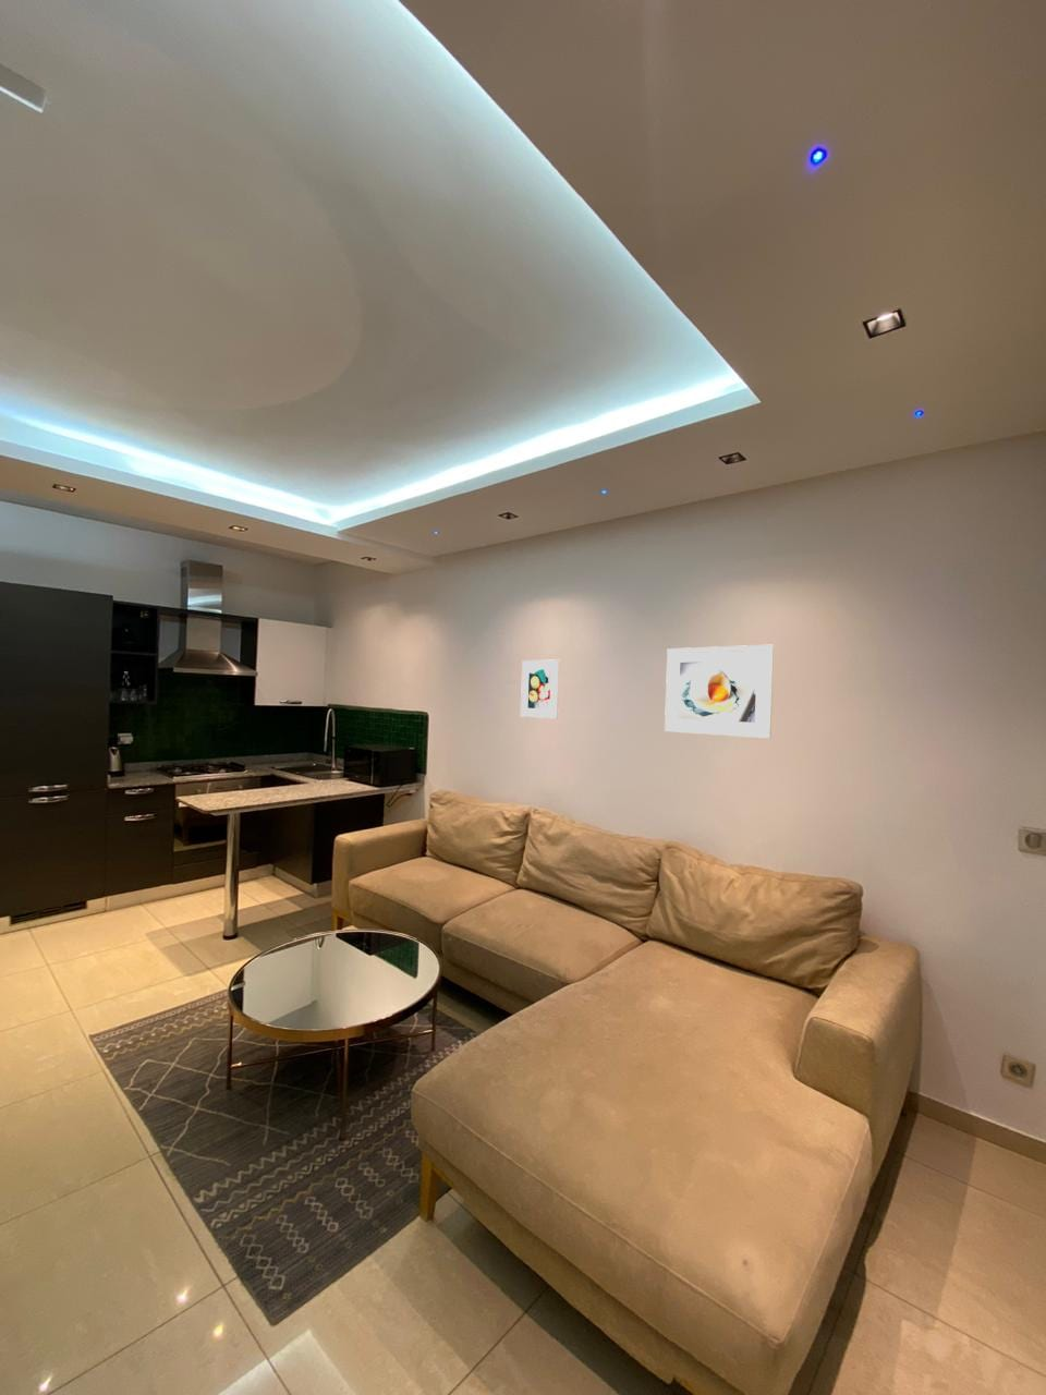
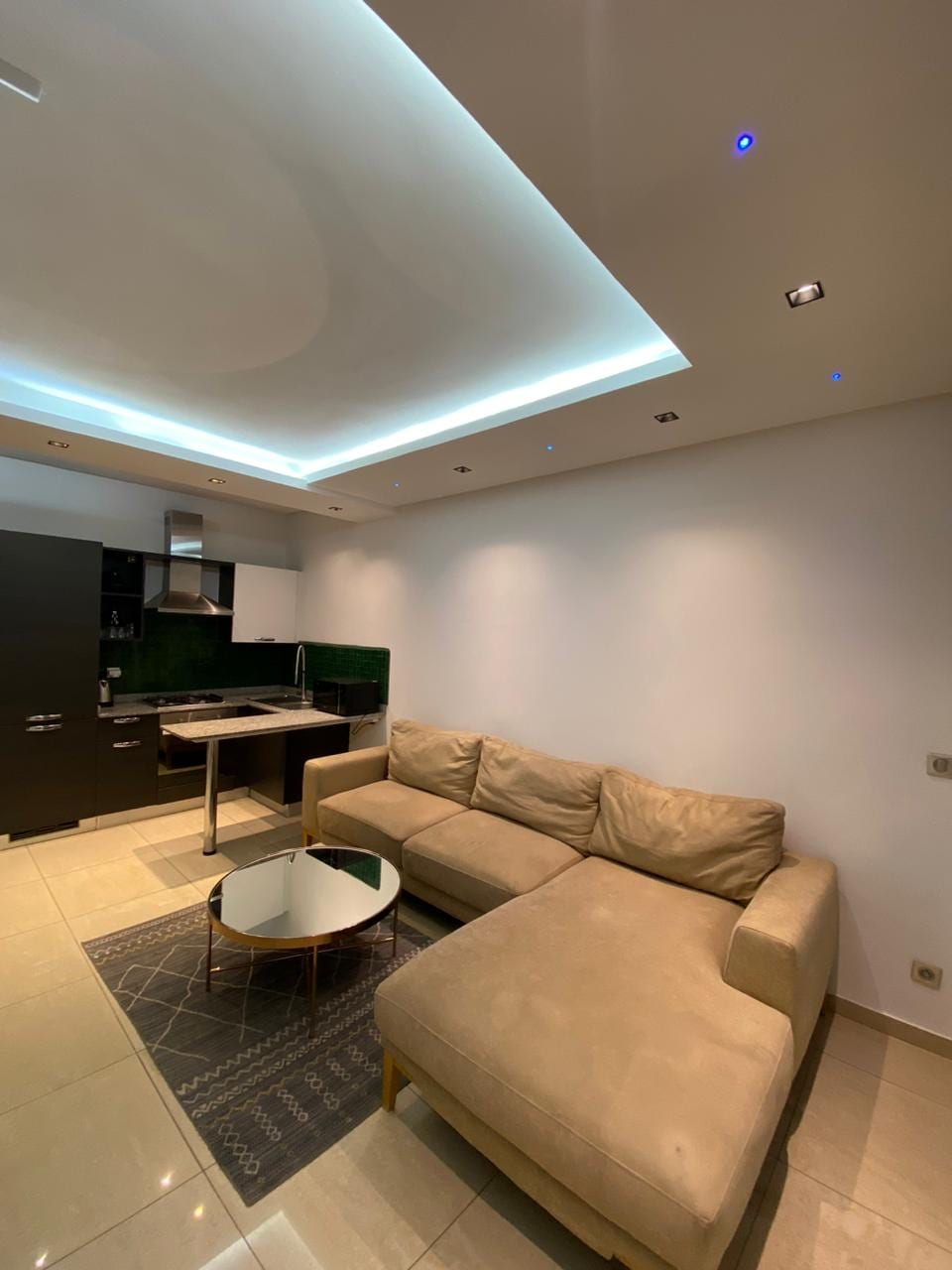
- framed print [664,644,775,740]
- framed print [520,658,561,719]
